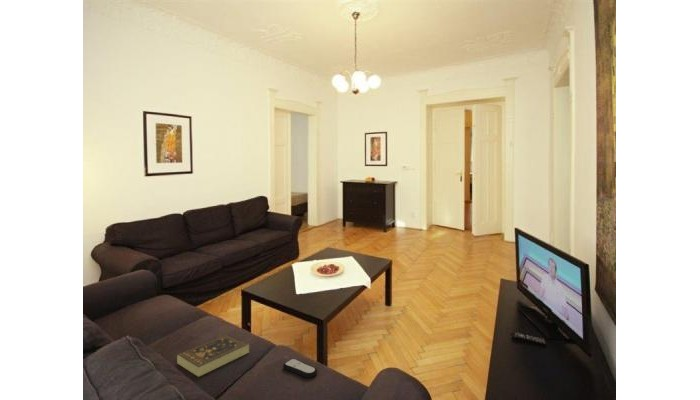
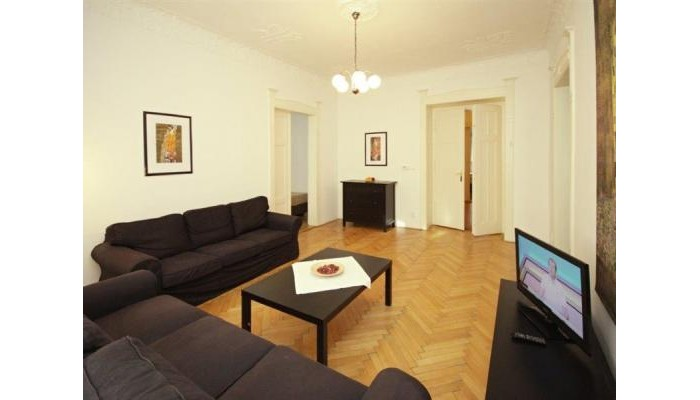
- book [176,334,250,378]
- remote control [282,358,318,379]
